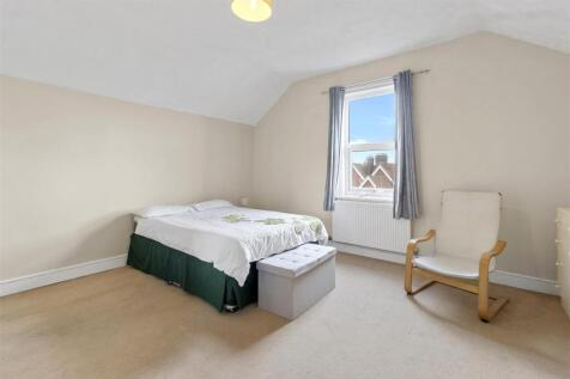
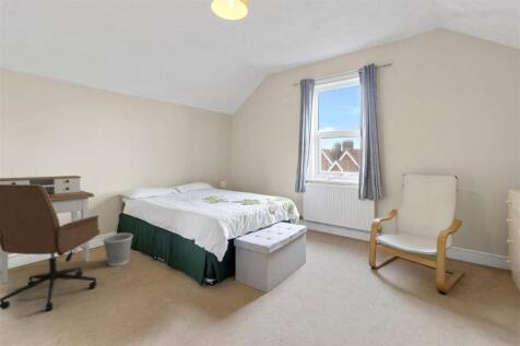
+ desk [0,175,95,286]
+ wastebasket [102,231,134,267]
+ office chair [0,184,102,312]
